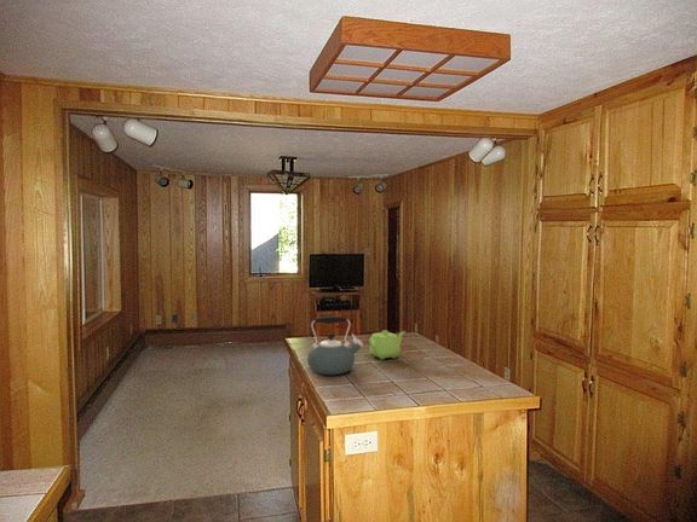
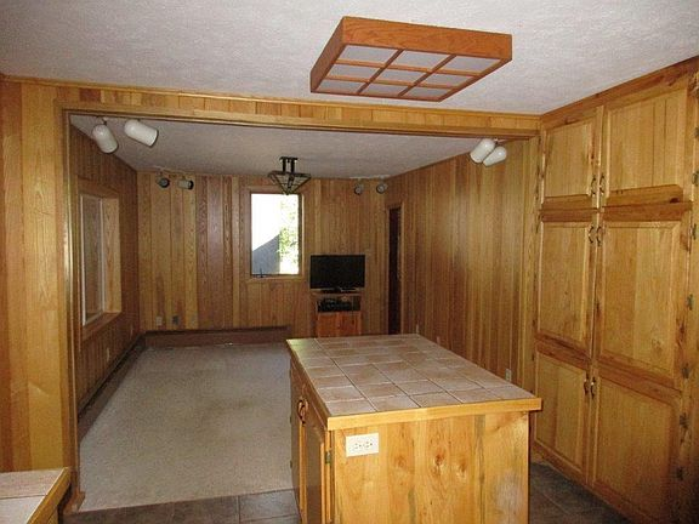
- teapot [368,330,407,361]
- kettle [306,315,364,376]
